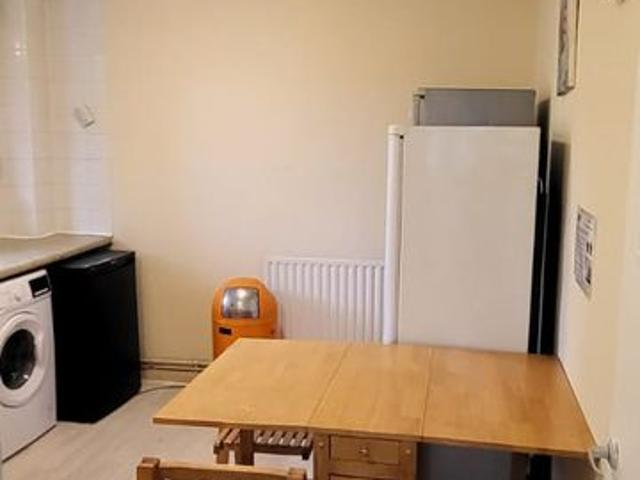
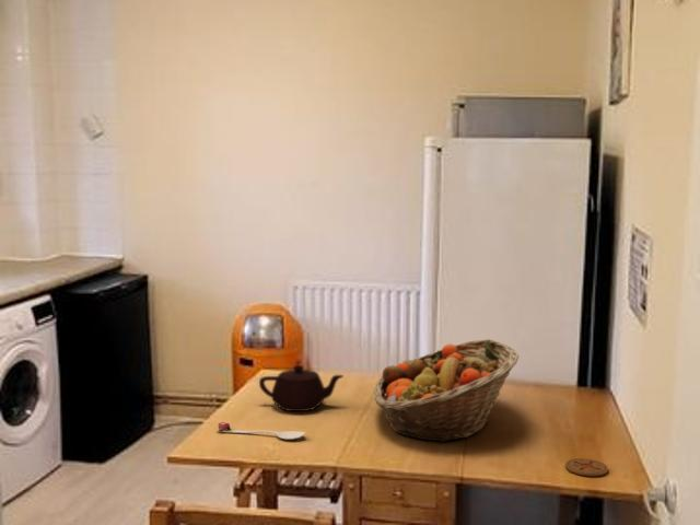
+ fruit basket [373,338,520,443]
+ teapot [258,364,345,412]
+ spoon [217,421,306,441]
+ coaster [564,457,609,477]
